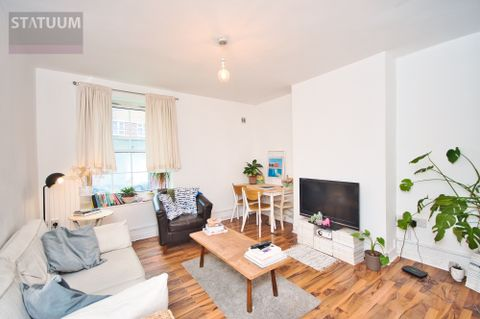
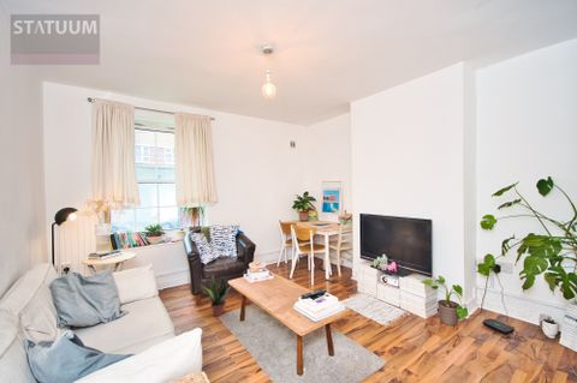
+ potted plant [200,271,232,317]
